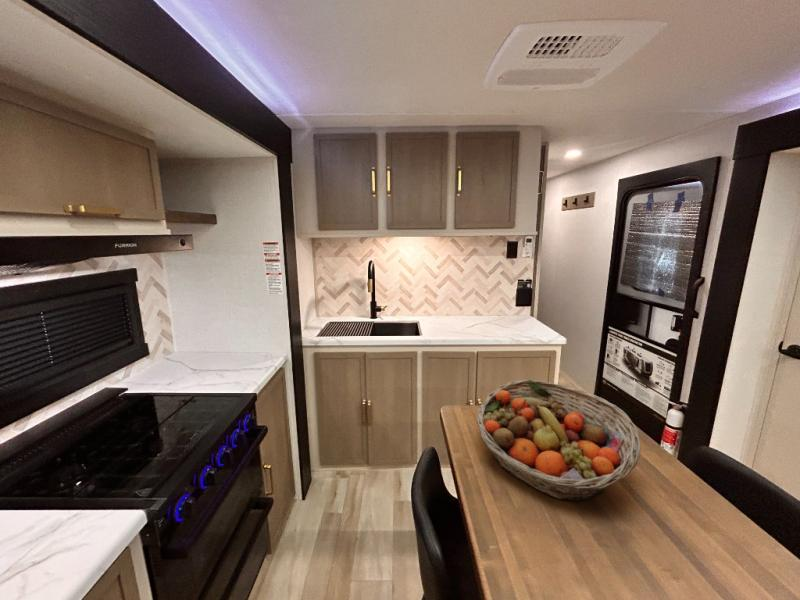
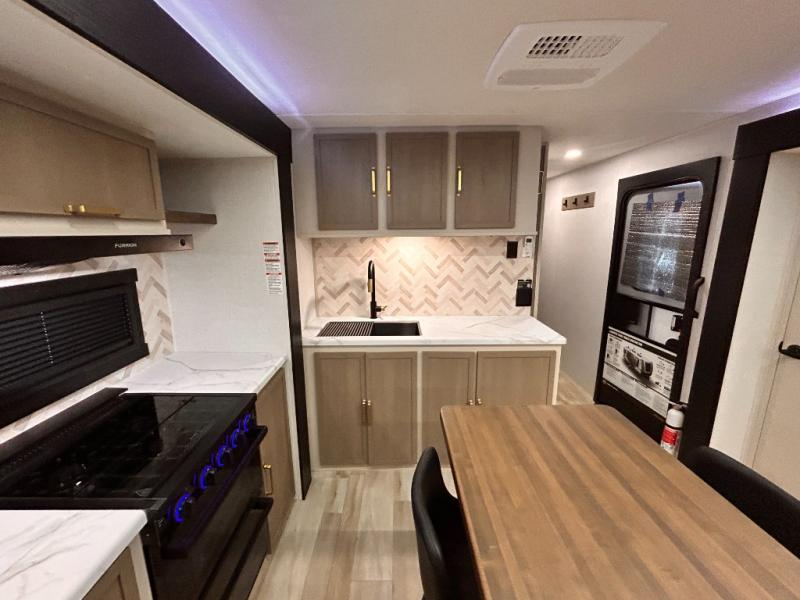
- fruit basket [475,379,642,502]
